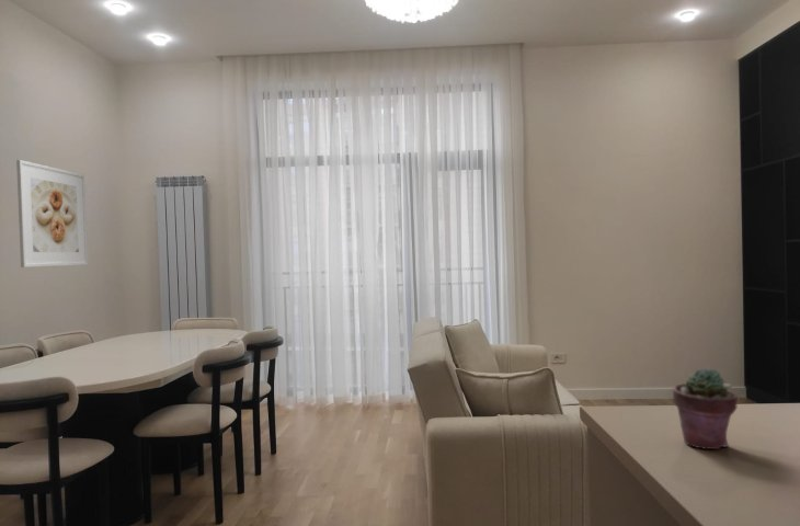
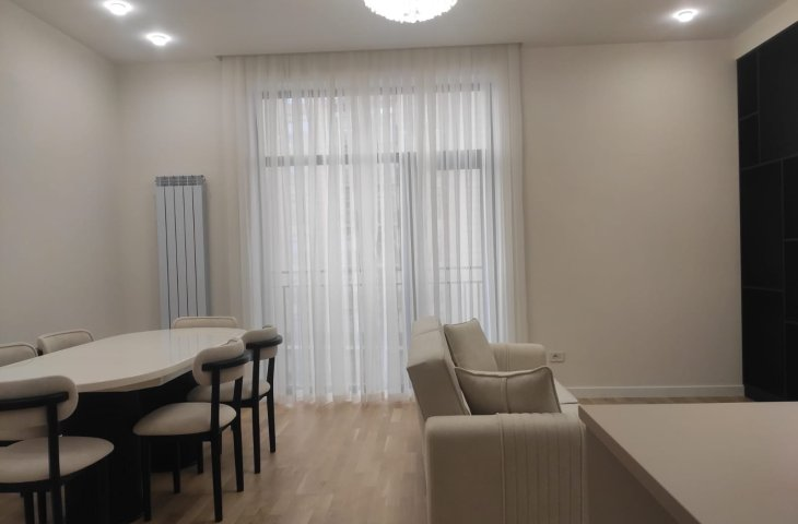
- potted succulent [672,367,739,450]
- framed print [15,159,89,268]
